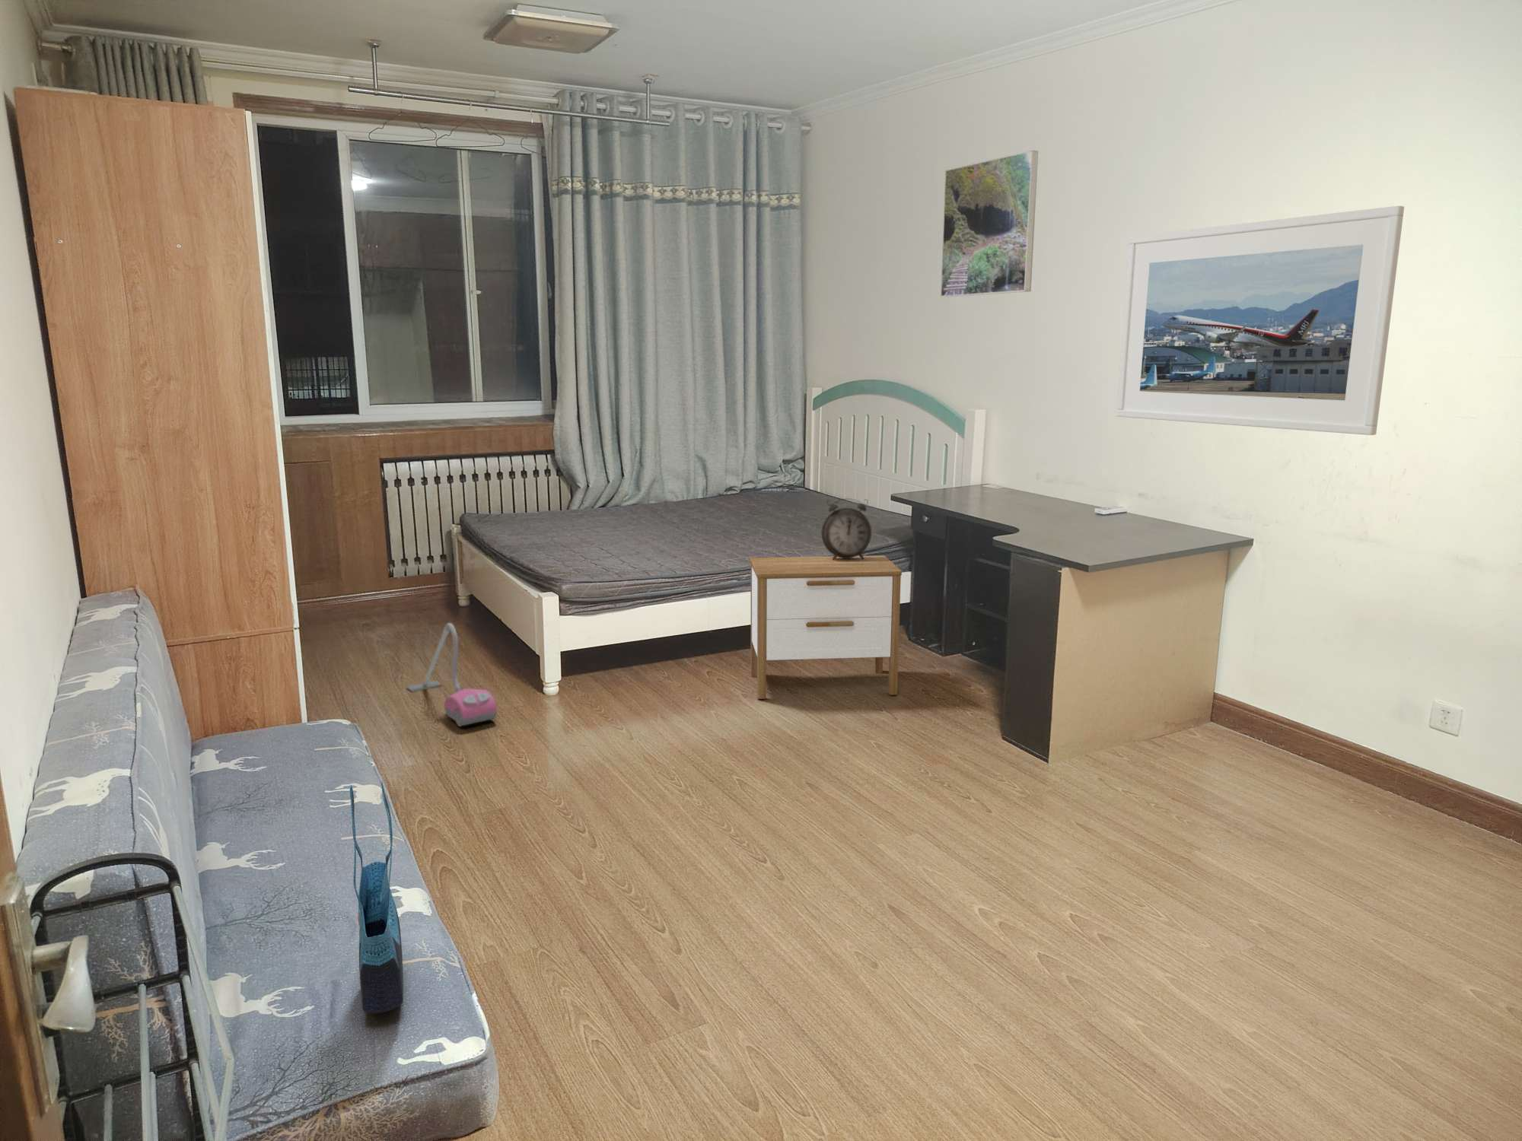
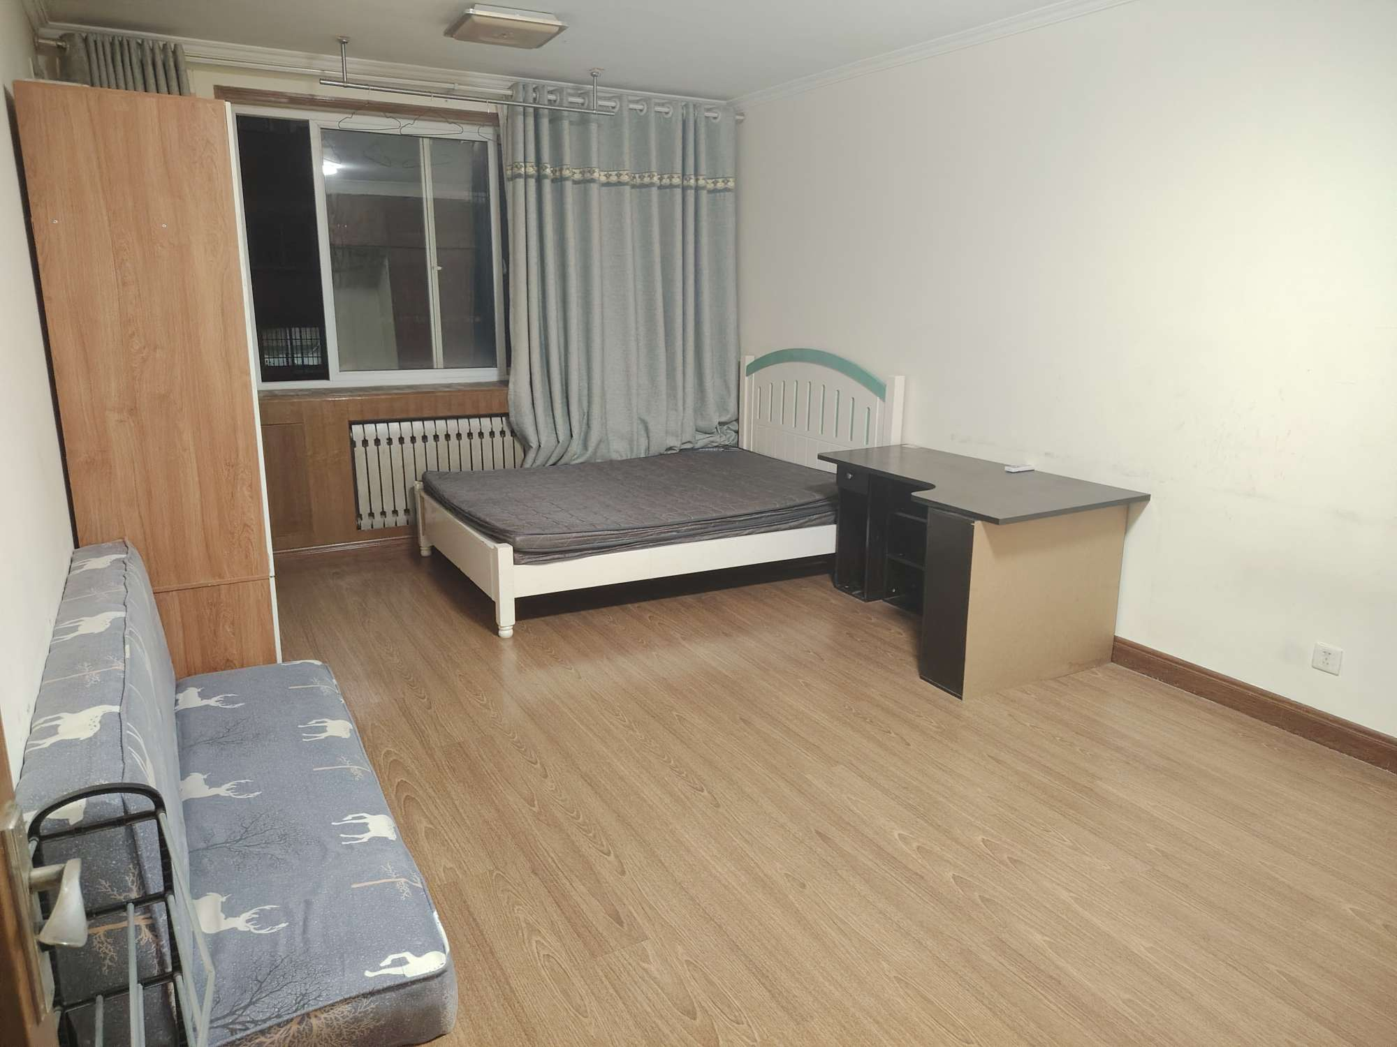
- nightstand [749,555,902,700]
- vacuum cleaner [406,622,497,728]
- alarm clock [821,497,872,561]
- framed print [940,150,1039,297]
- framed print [1116,205,1405,436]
- tote bag [349,779,404,1014]
